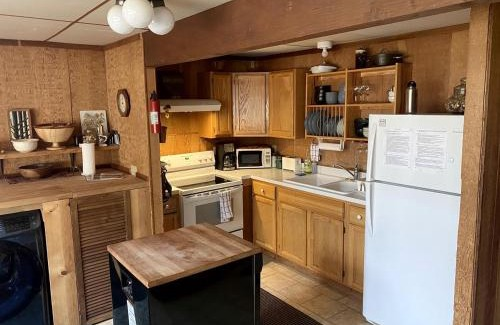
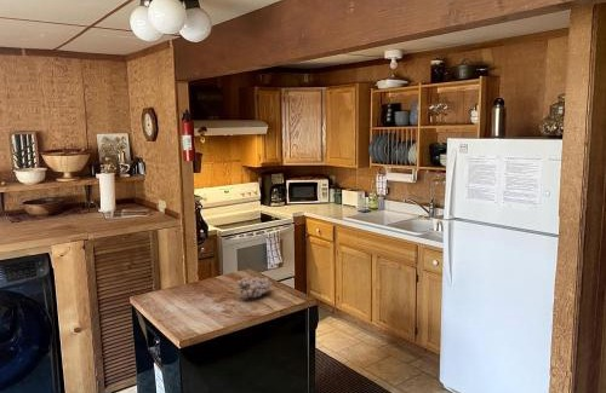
+ fruit [235,276,274,300]
